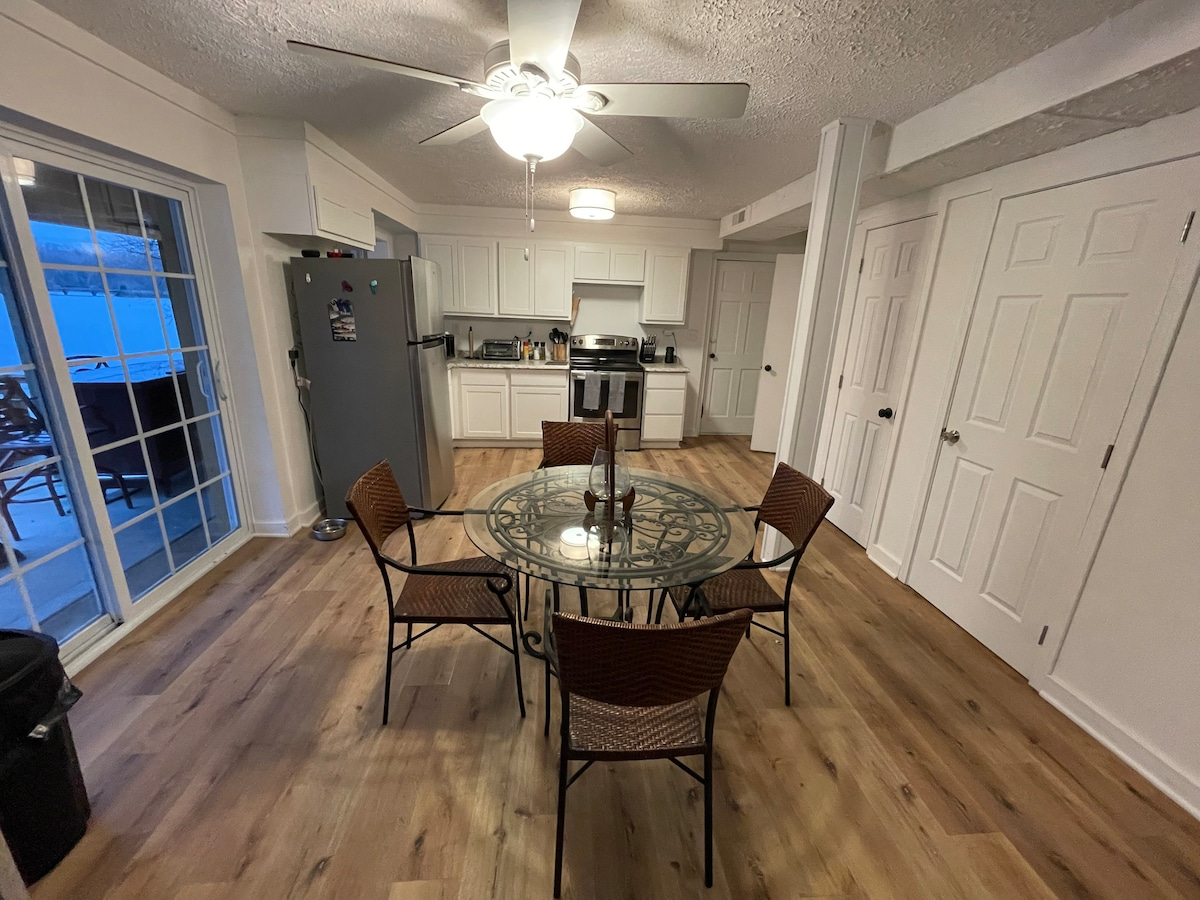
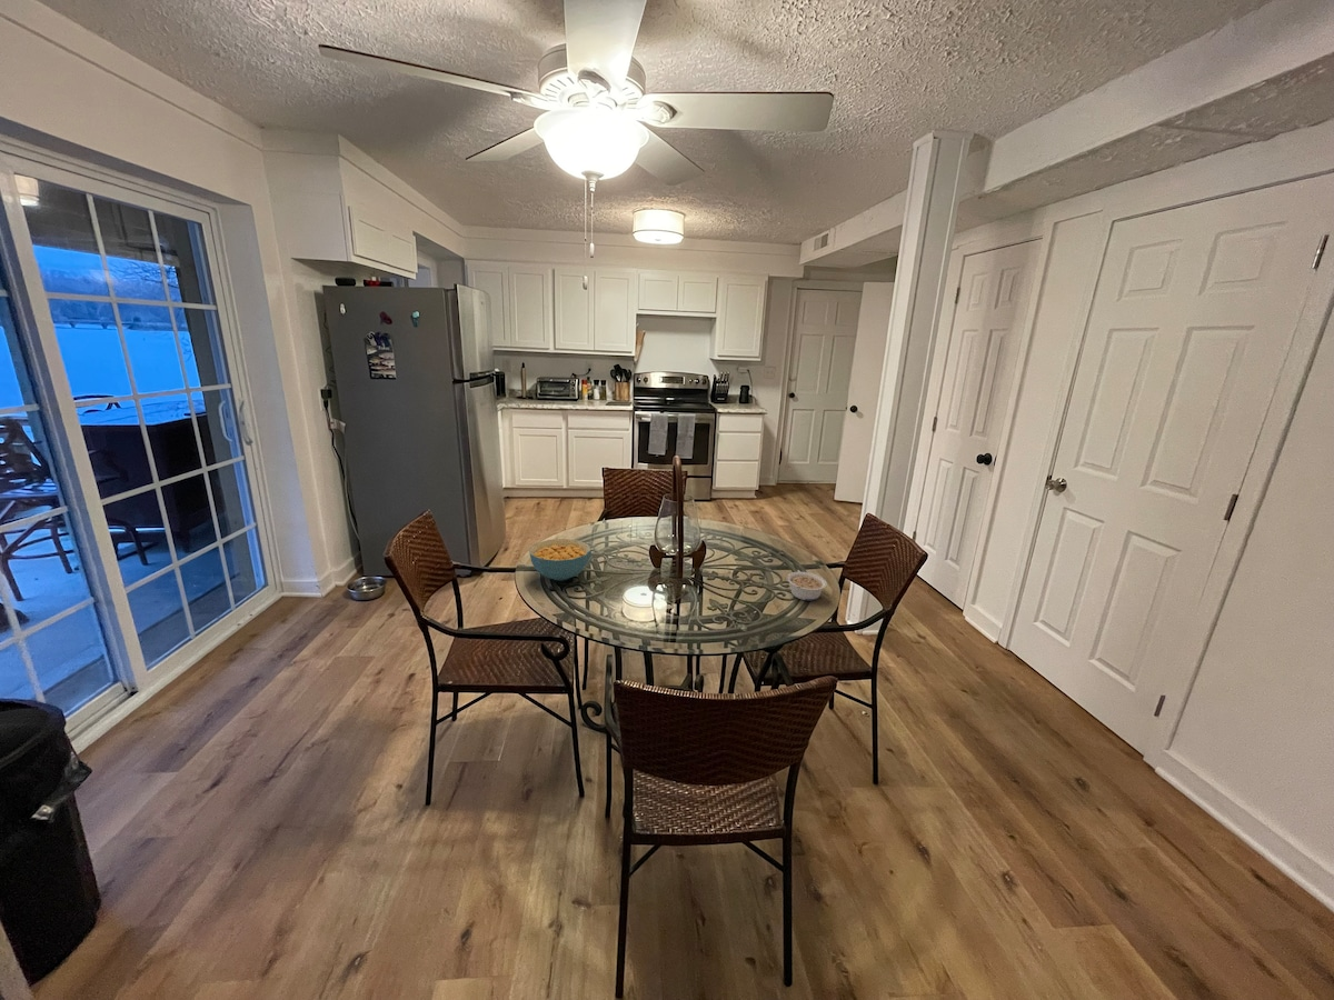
+ cereal bowl [528,538,593,582]
+ legume [786,571,828,601]
